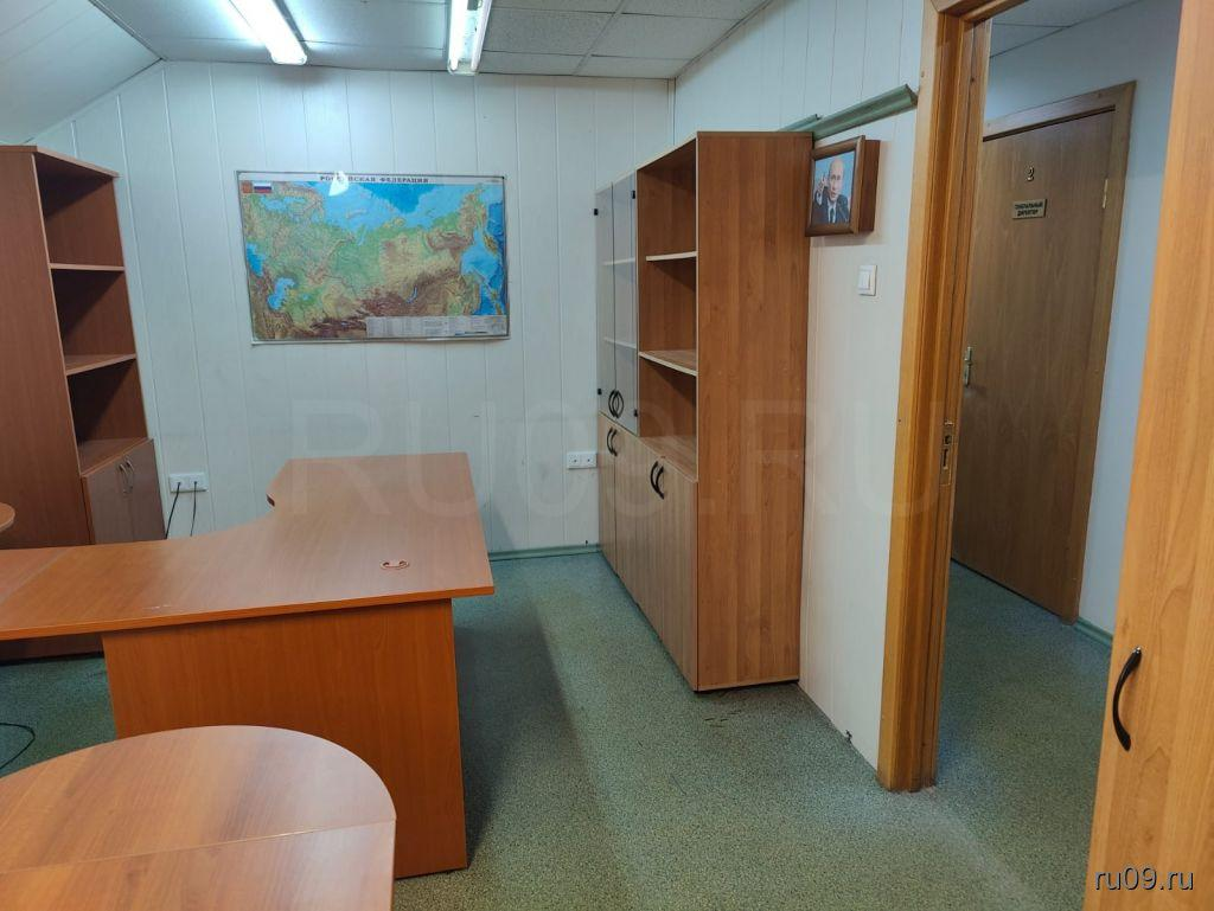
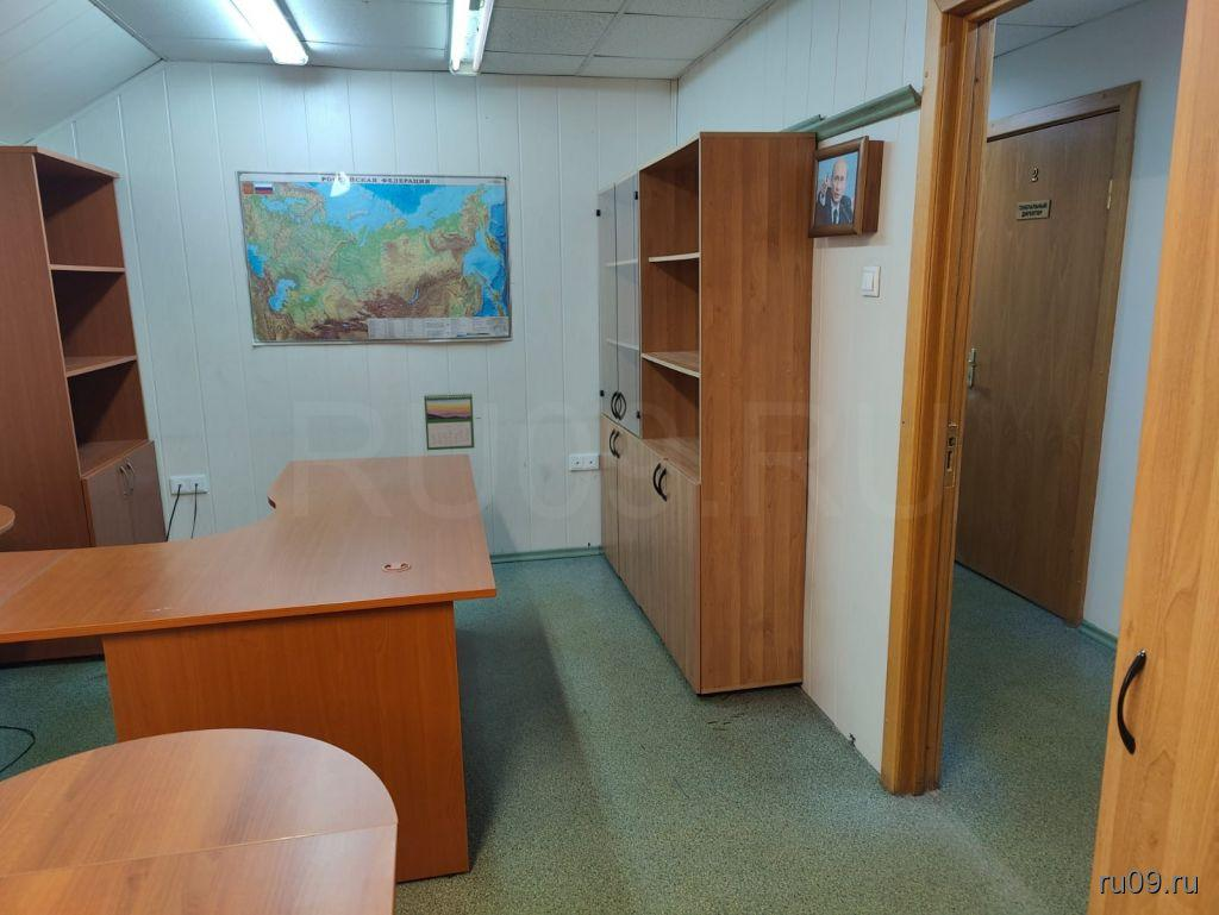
+ calendar [423,391,475,451]
